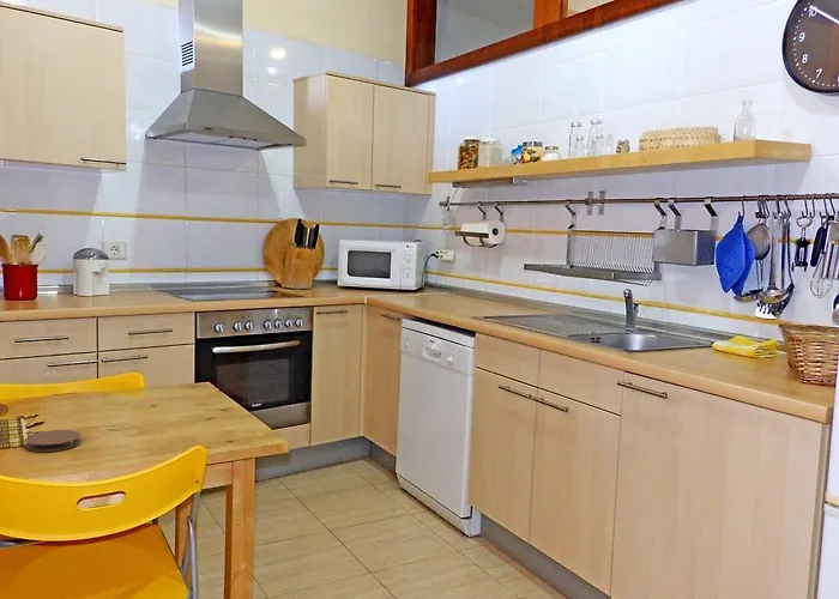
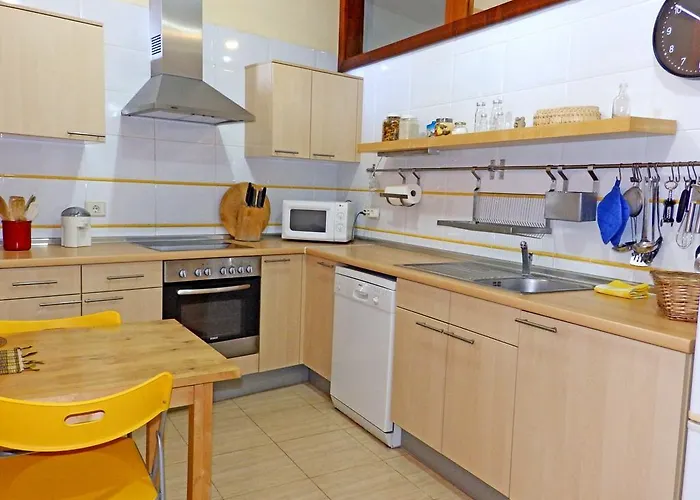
- coaster [24,429,82,453]
